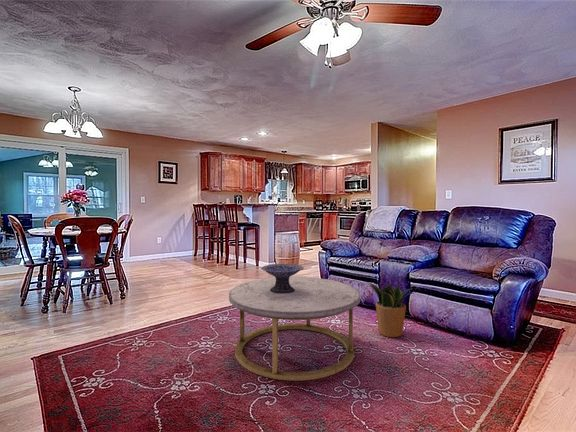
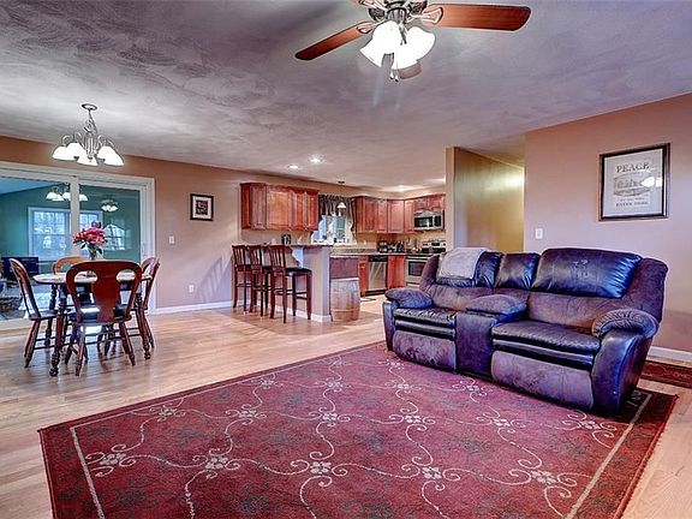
- coffee table [228,276,361,382]
- decorative bowl [260,263,305,293]
- potted plant [366,281,417,338]
